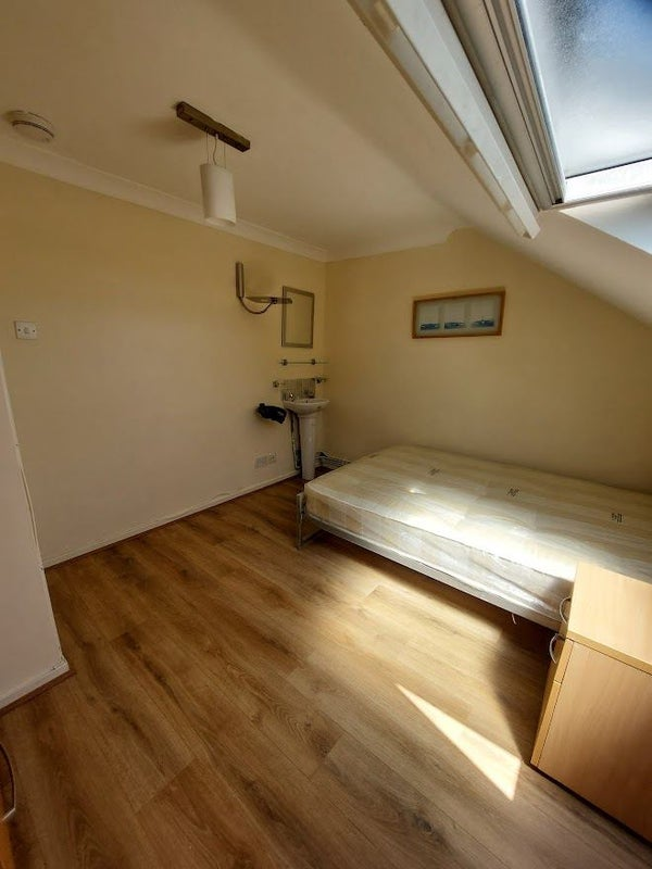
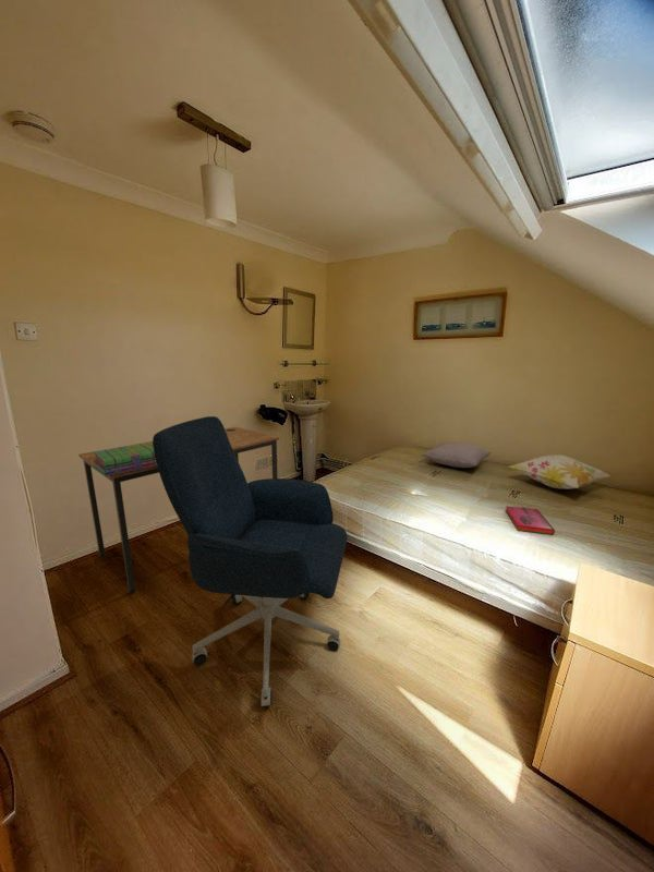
+ desk [77,426,280,594]
+ office chair [152,415,348,707]
+ decorative pillow [508,453,613,491]
+ stack of books [92,441,157,477]
+ hardback book [505,505,556,535]
+ pillow [421,441,493,469]
